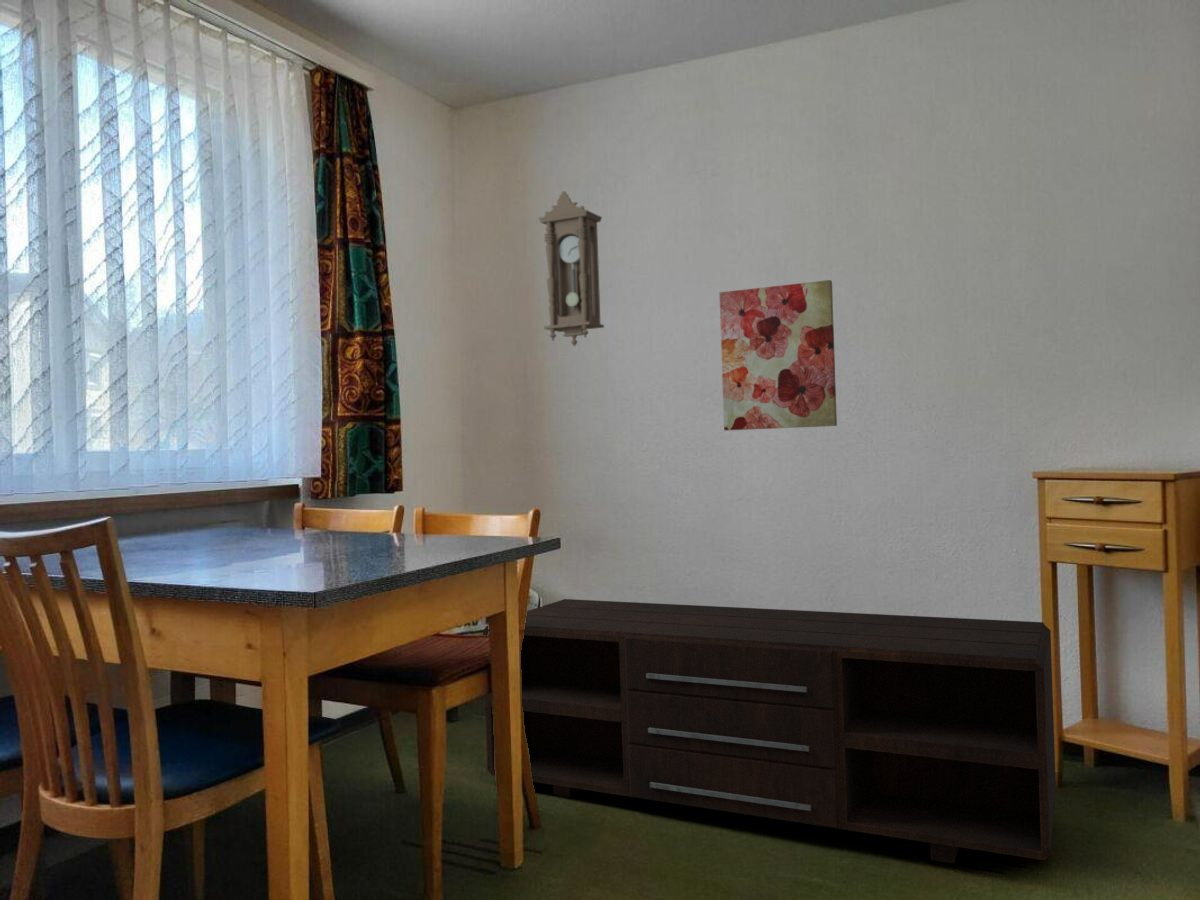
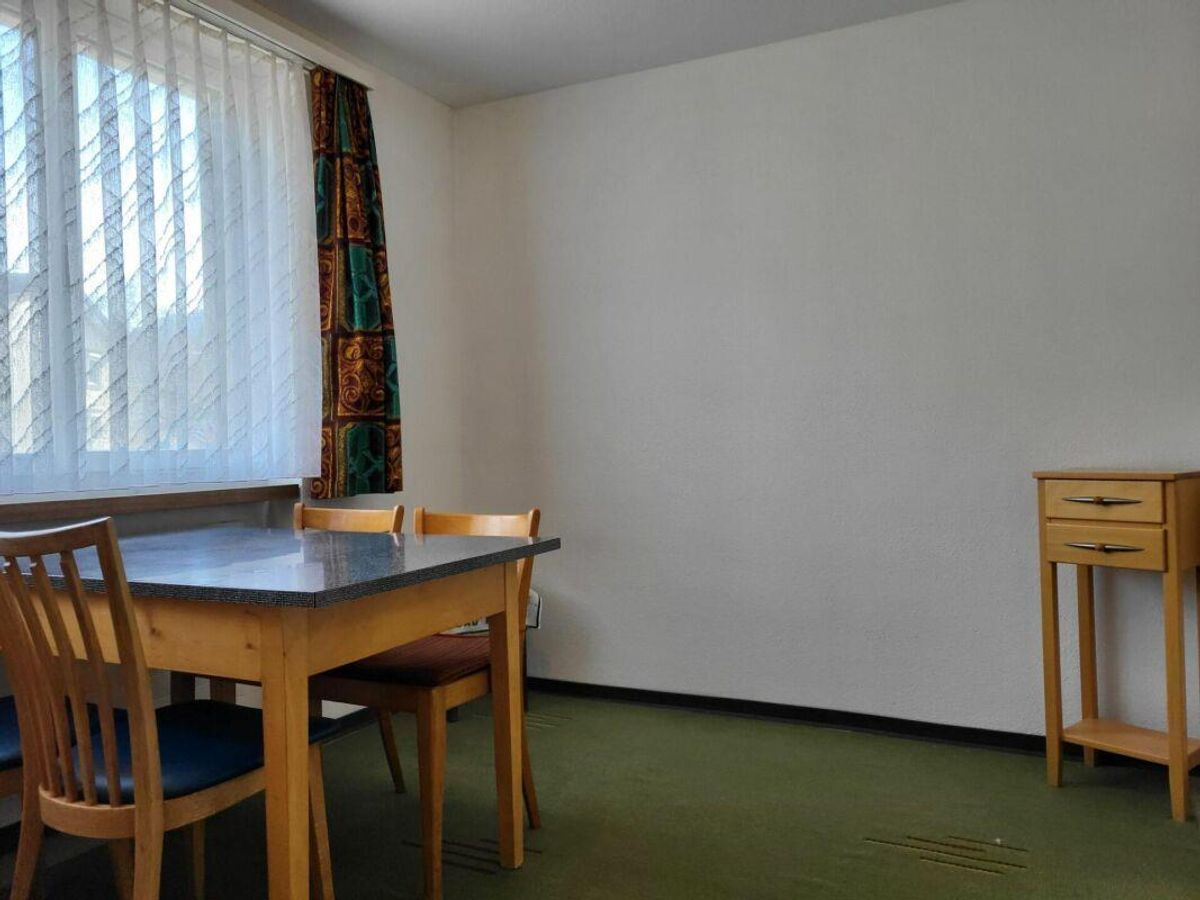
- tv stand [482,598,1057,864]
- wall art [719,279,838,431]
- pendulum clock [537,190,605,347]
